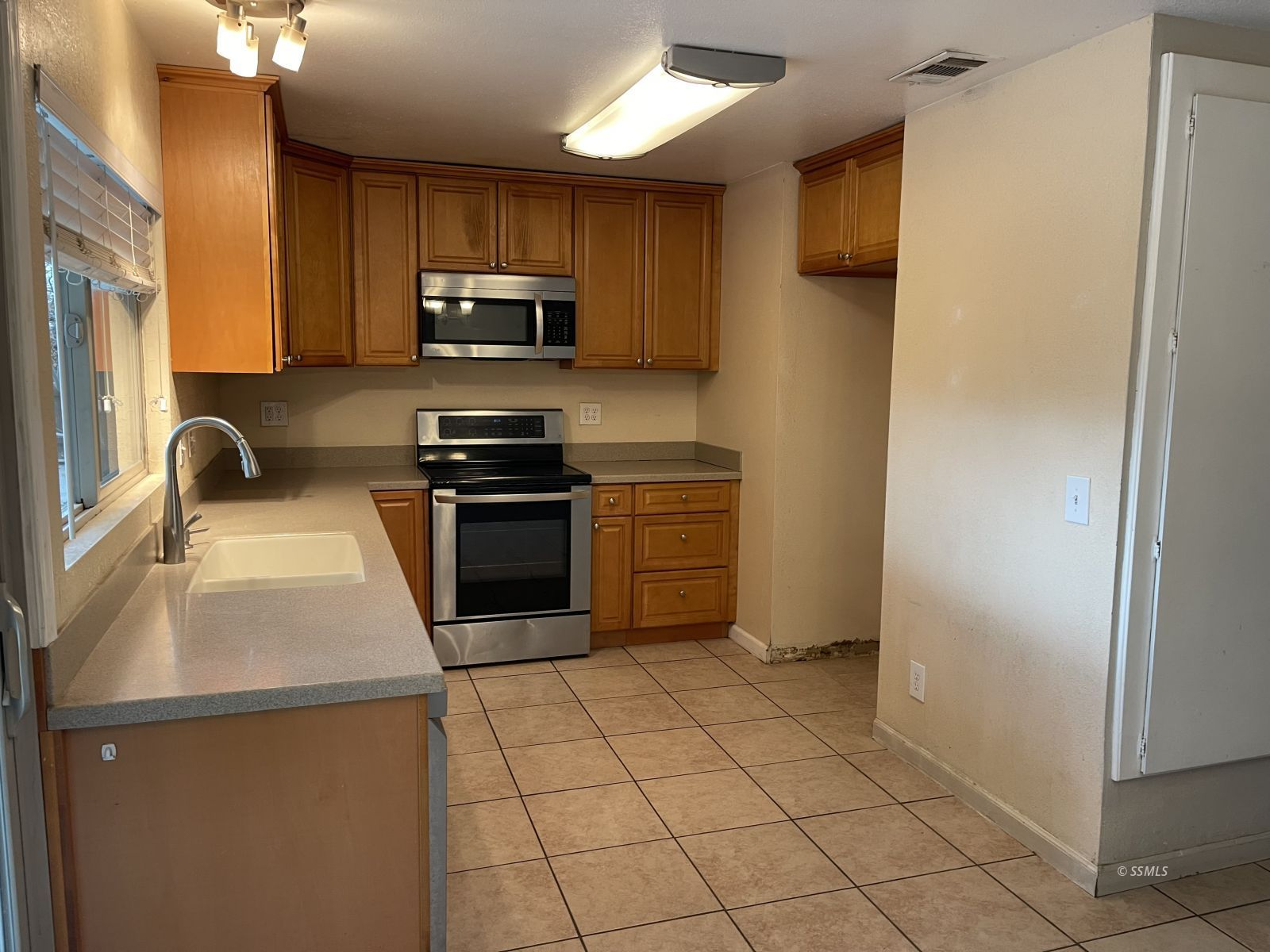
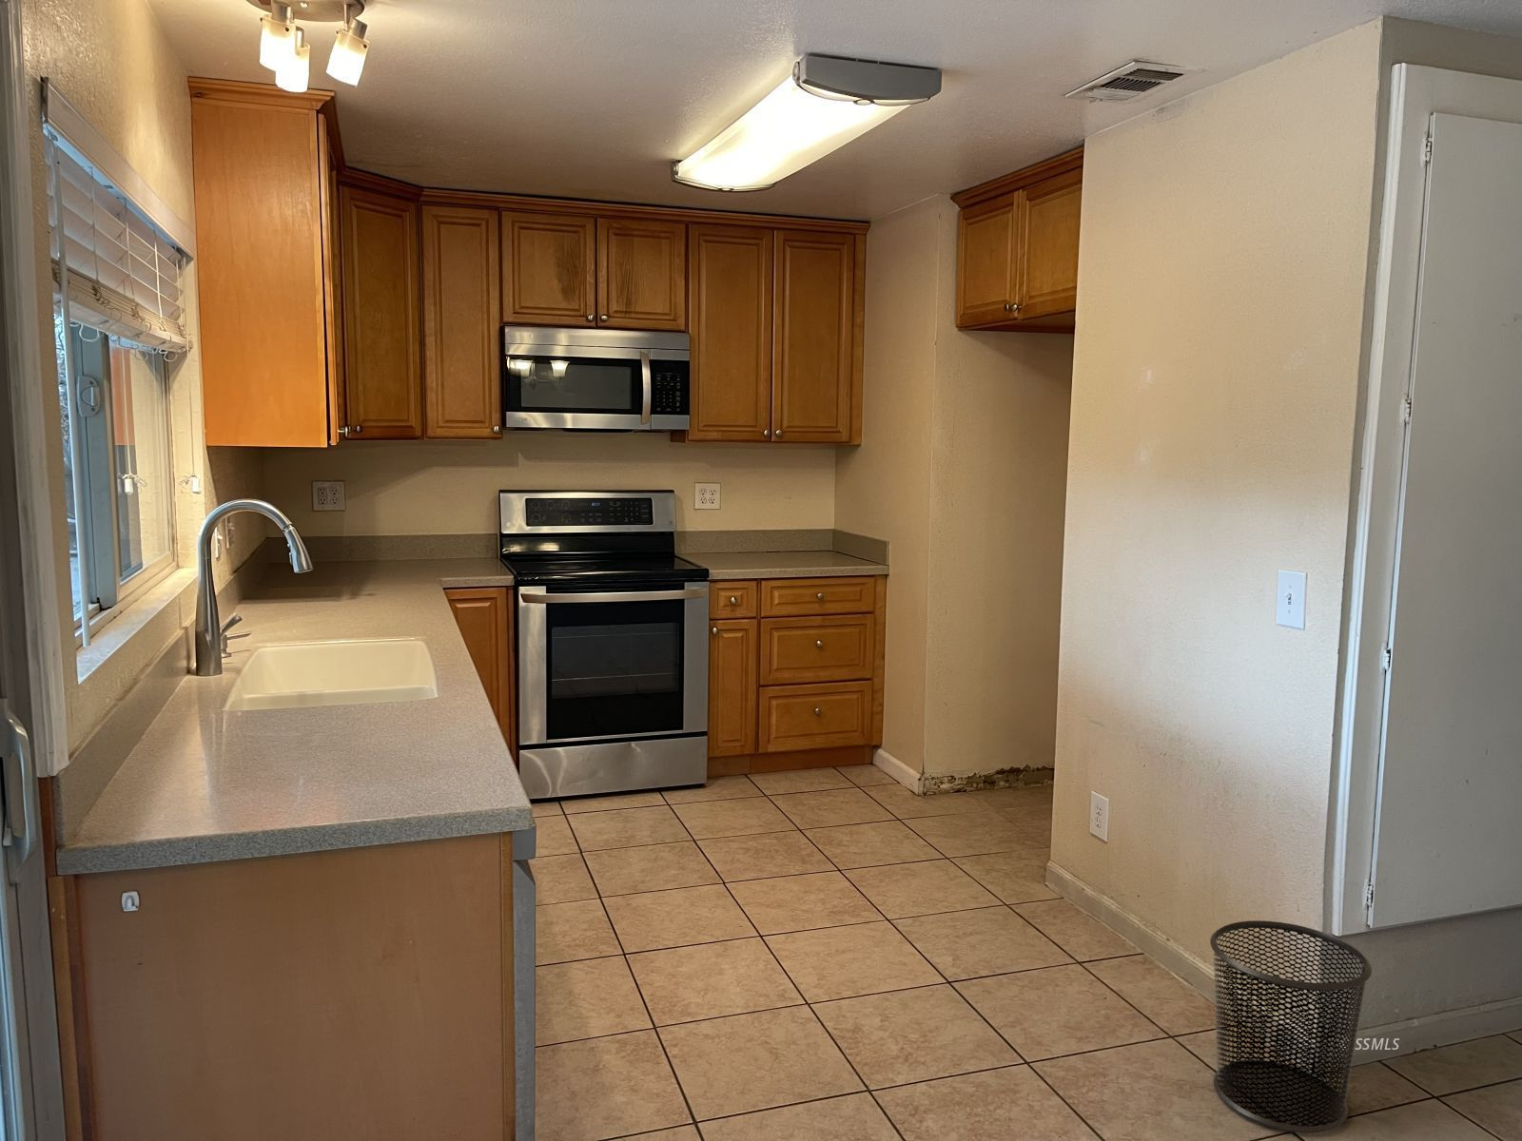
+ waste bin [1209,919,1372,1134]
